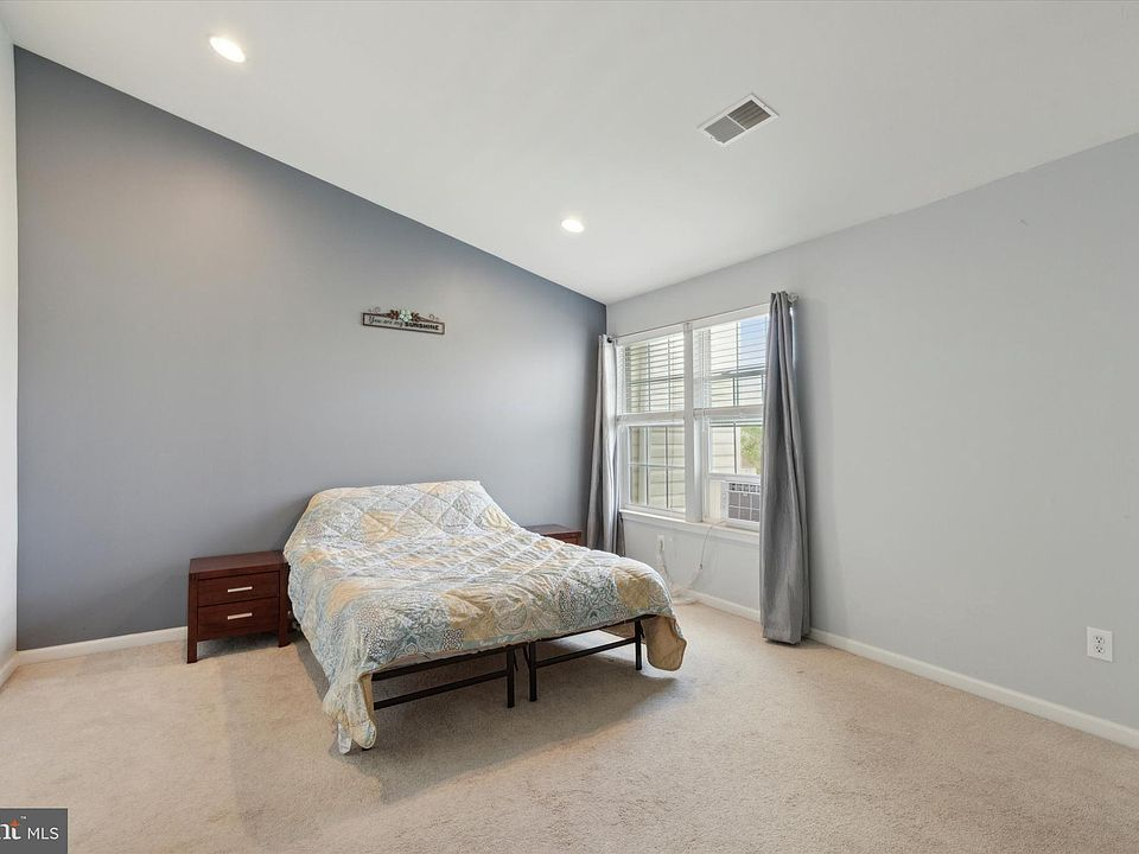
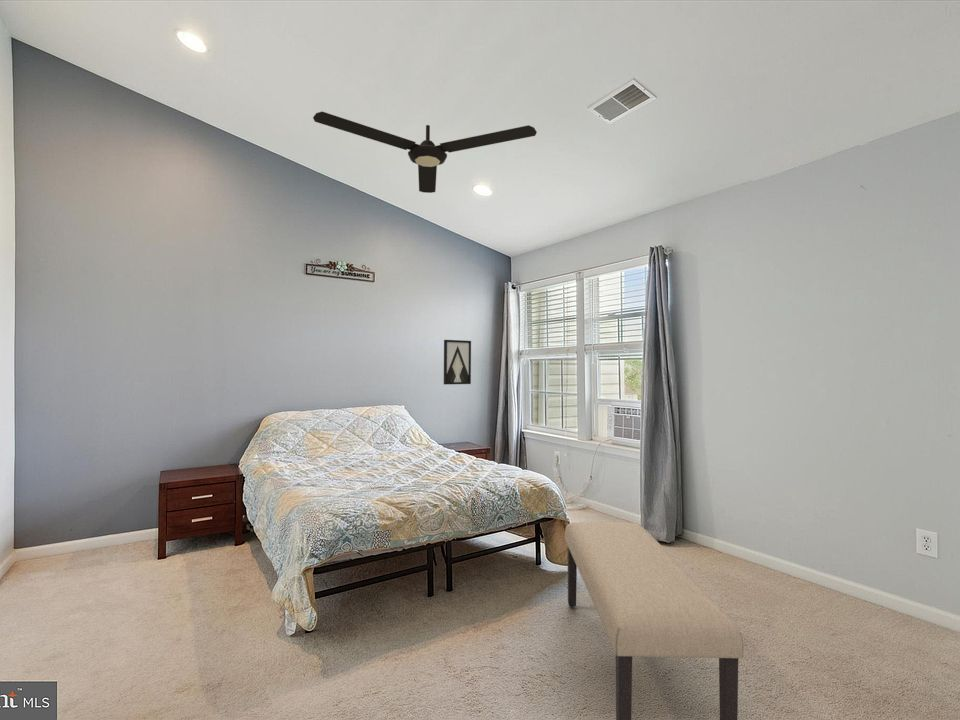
+ ceiling fan [312,111,538,194]
+ bench [564,521,744,720]
+ wall art [443,339,472,385]
